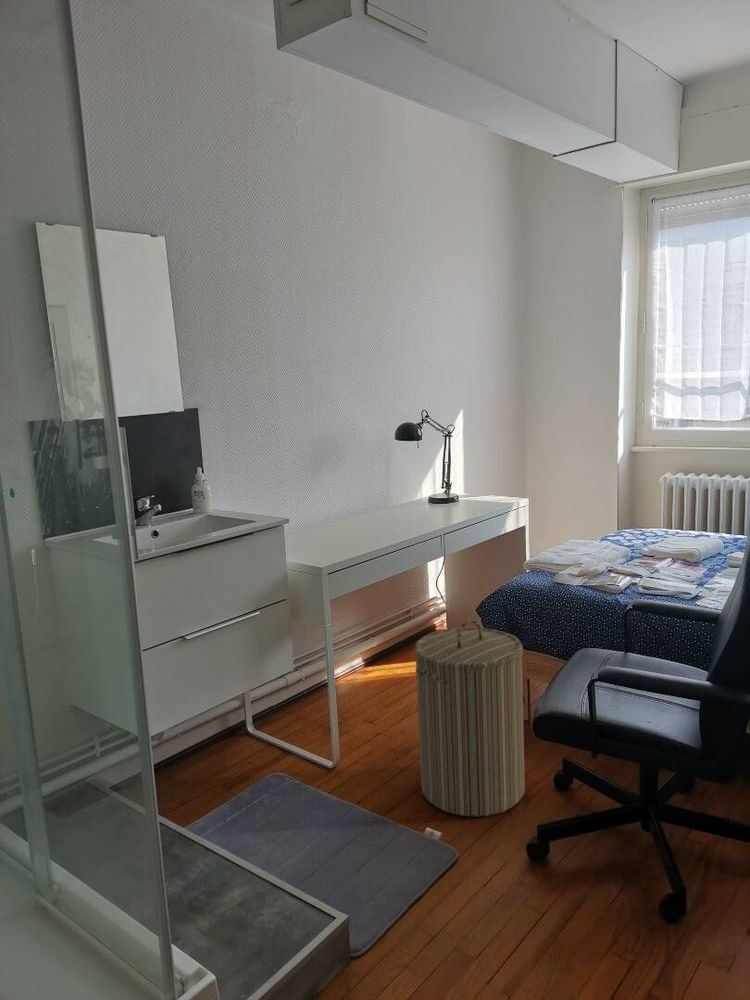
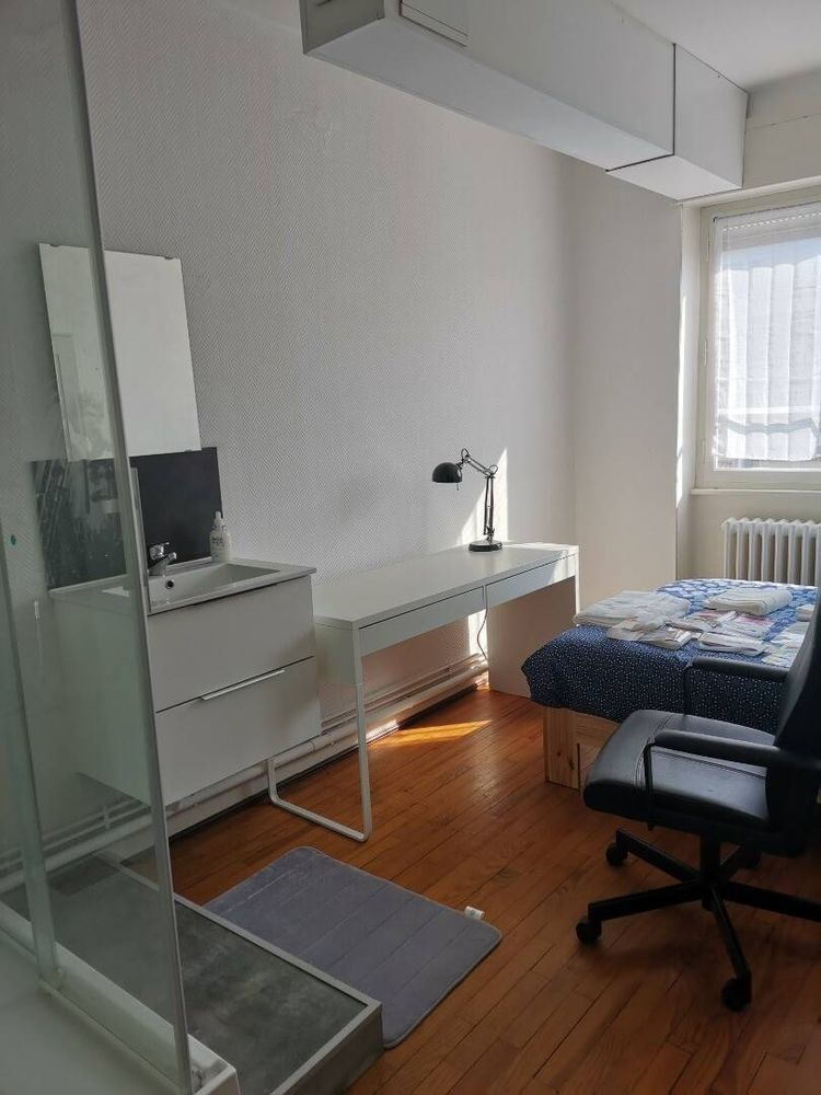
- laundry hamper [414,619,526,818]
